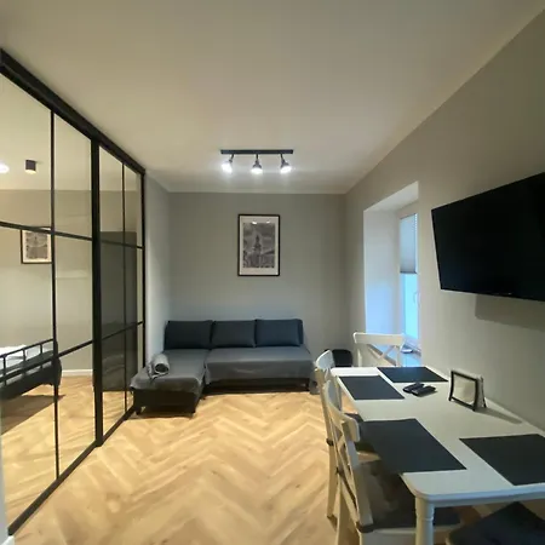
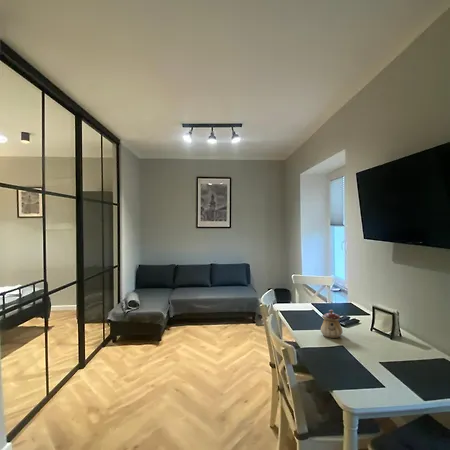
+ teapot [320,309,344,339]
